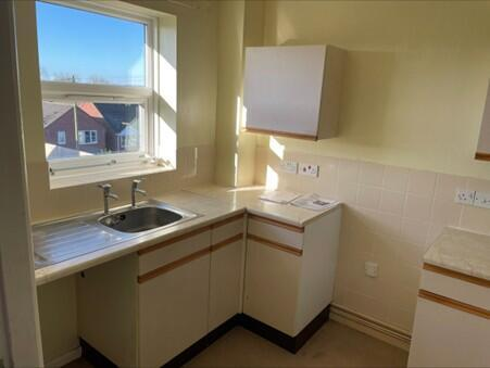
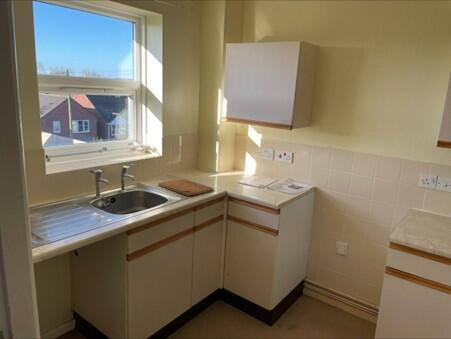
+ cutting board [157,178,214,197]
